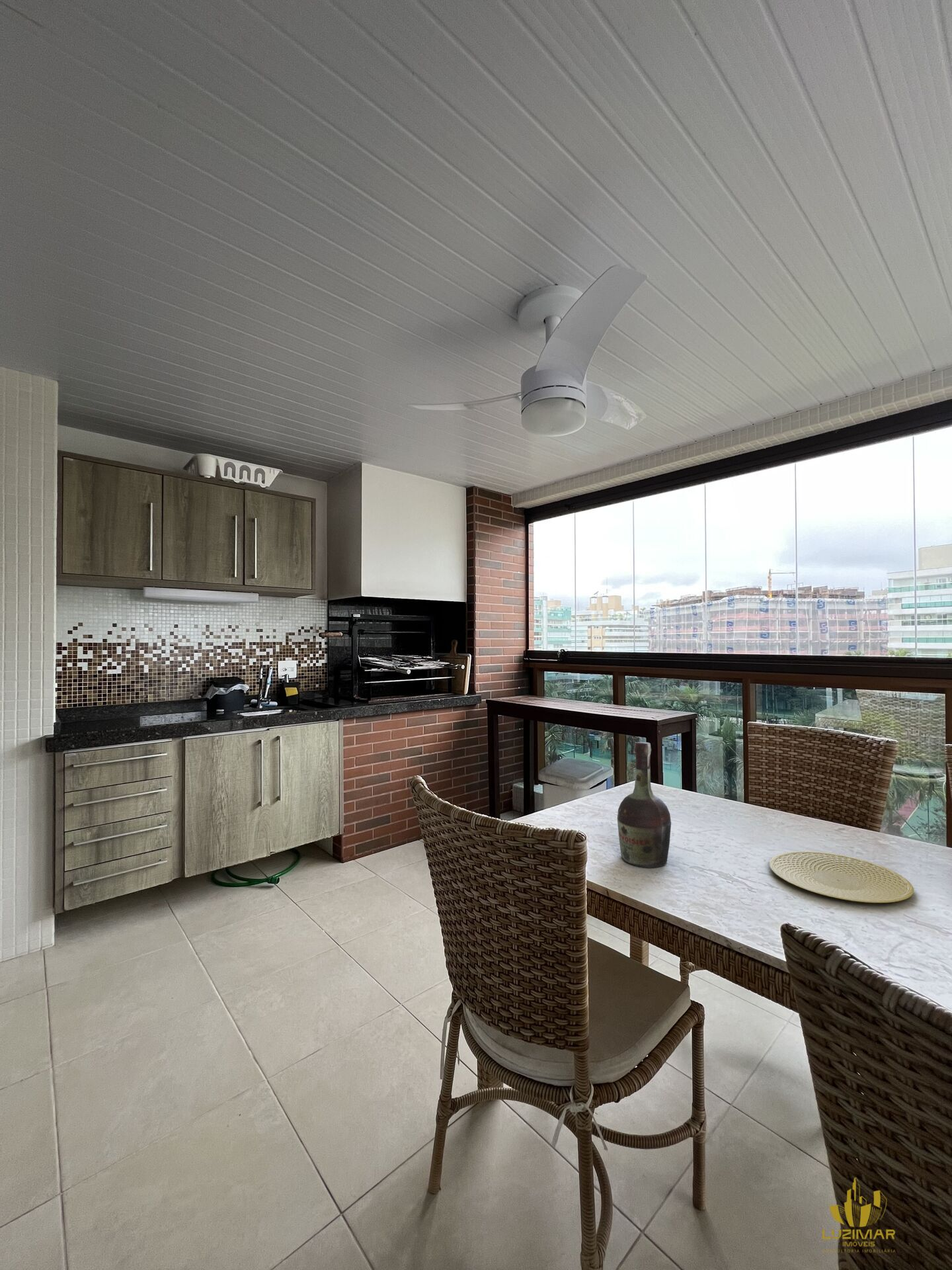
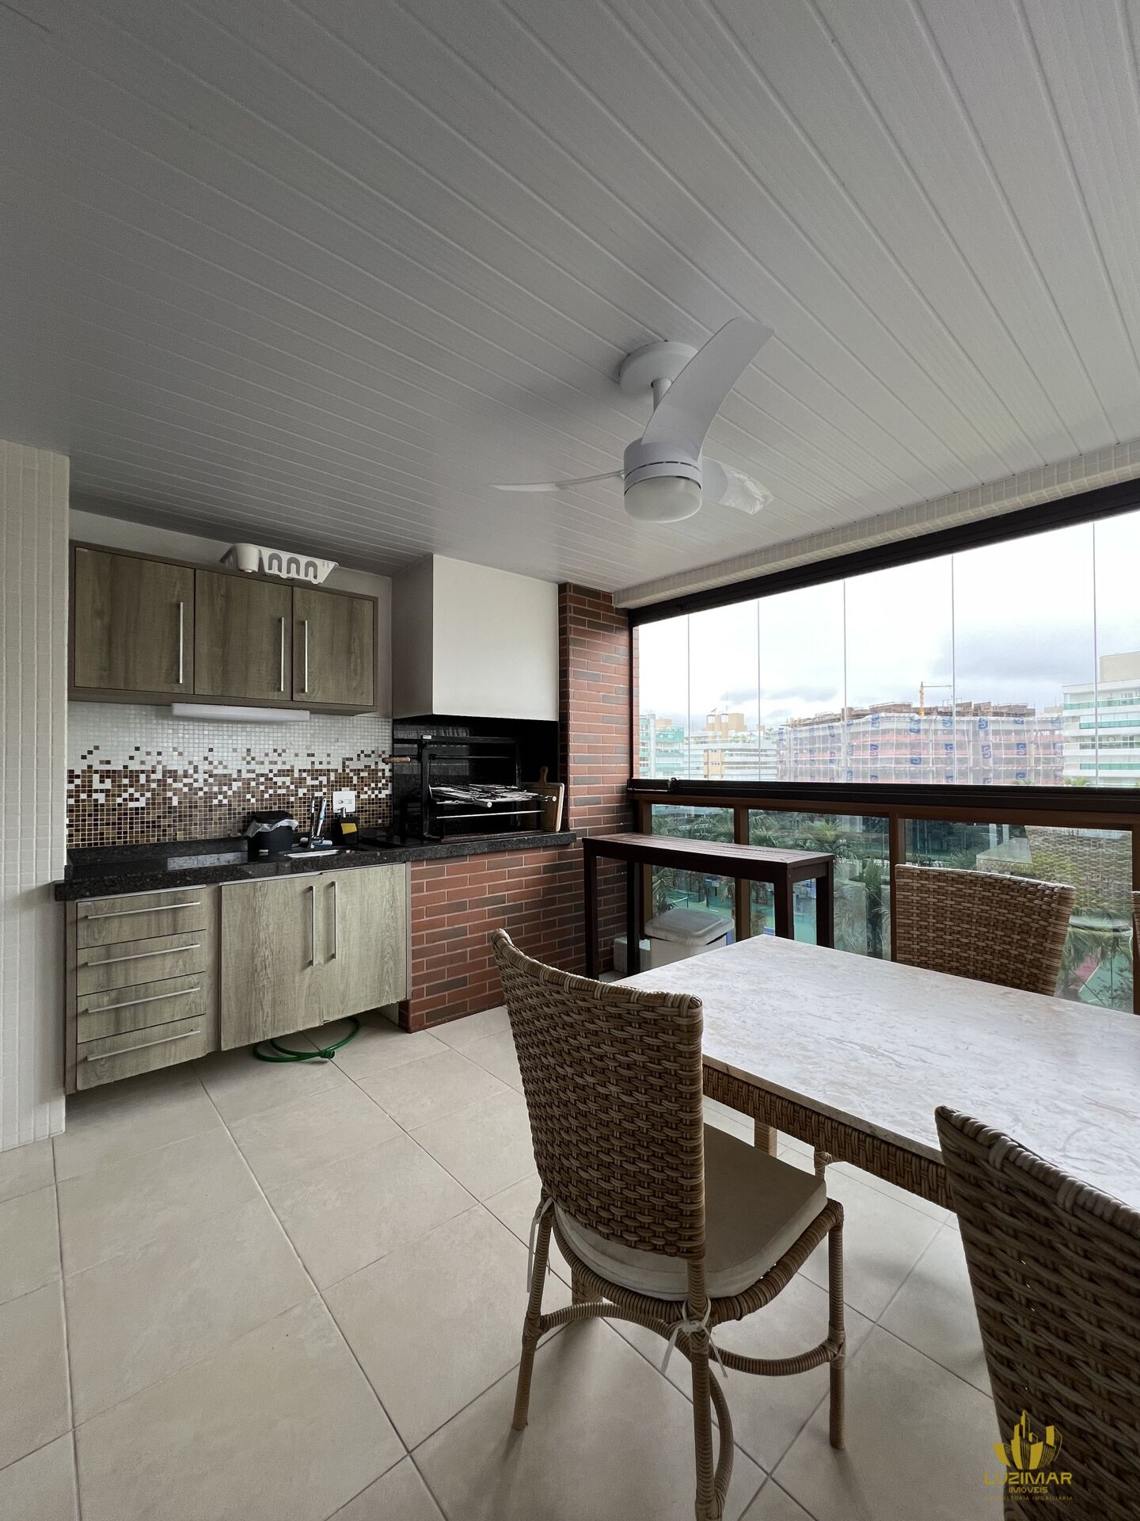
- plate [768,851,914,904]
- cognac bottle [617,741,672,868]
